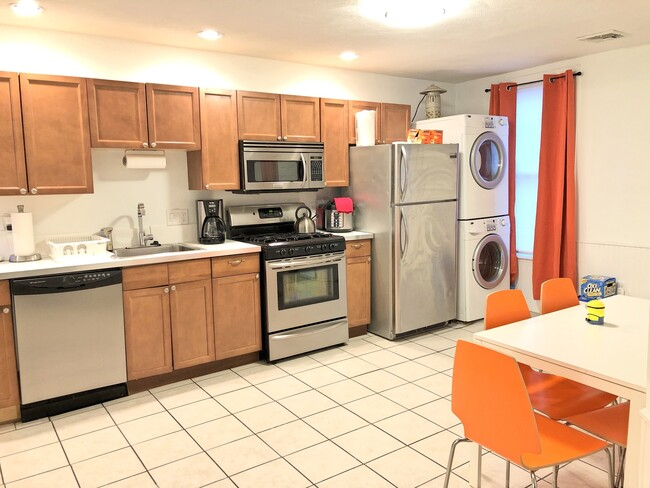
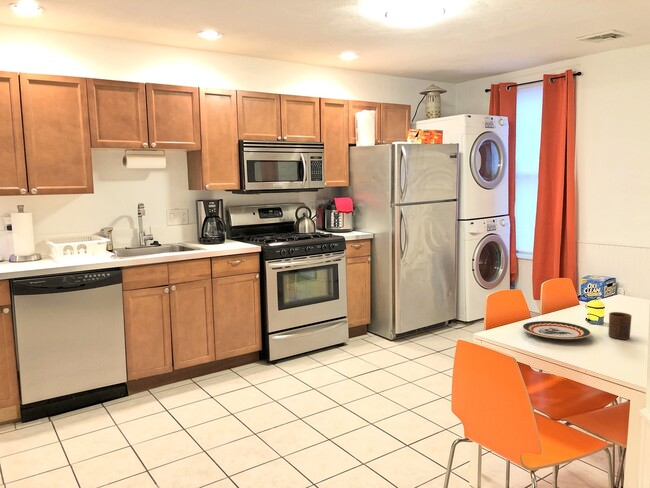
+ cup [607,311,633,340]
+ plate [521,320,592,340]
